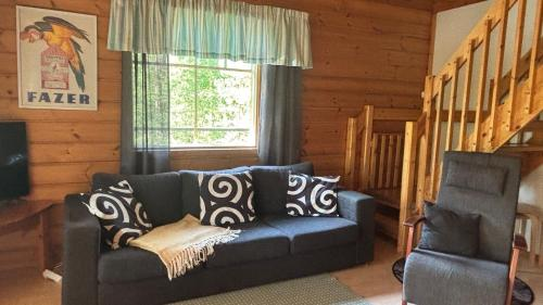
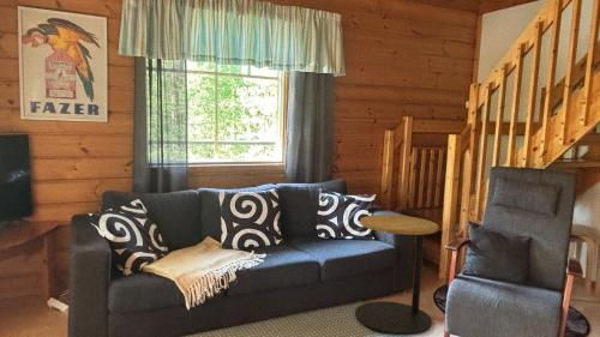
+ side table [354,213,439,336]
